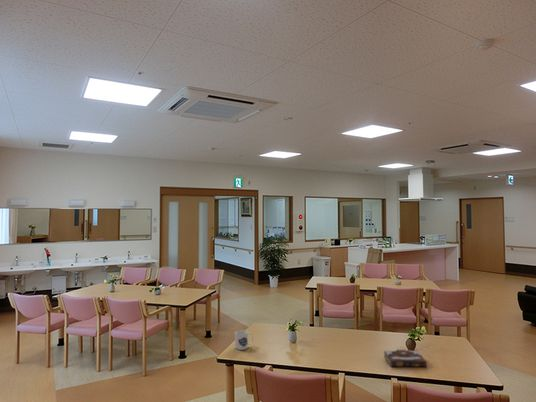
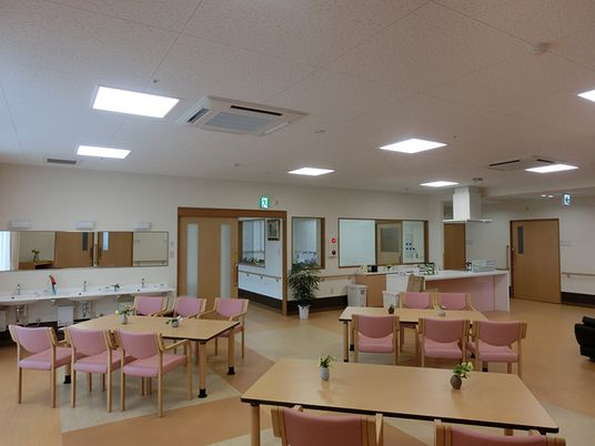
- mug [234,329,254,351]
- book [383,349,428,367]
